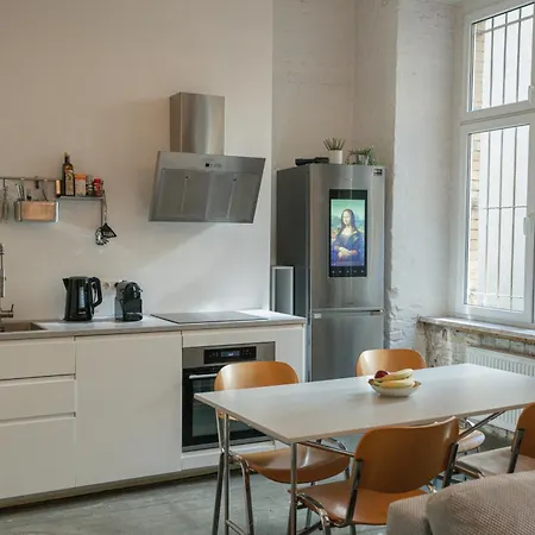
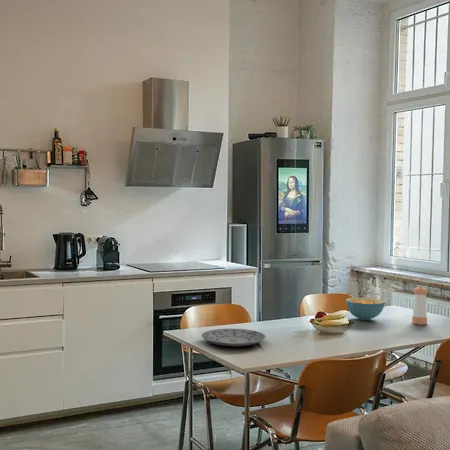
+ plate [201,328,267,347]
+ cereal bowl [345,297,385,321]
+ pepper shaker [411,285,429,326]
